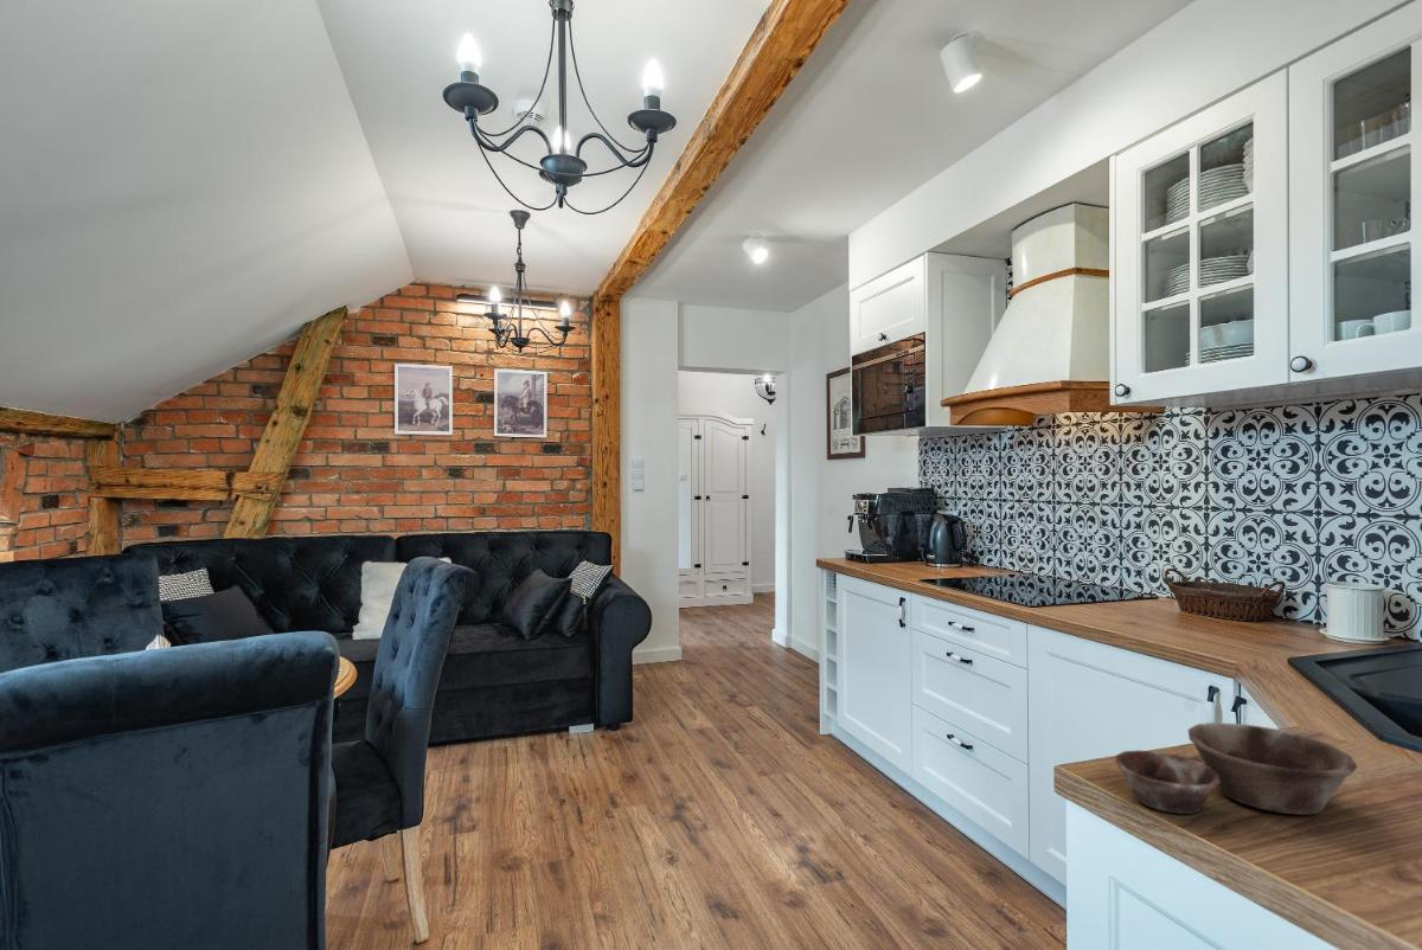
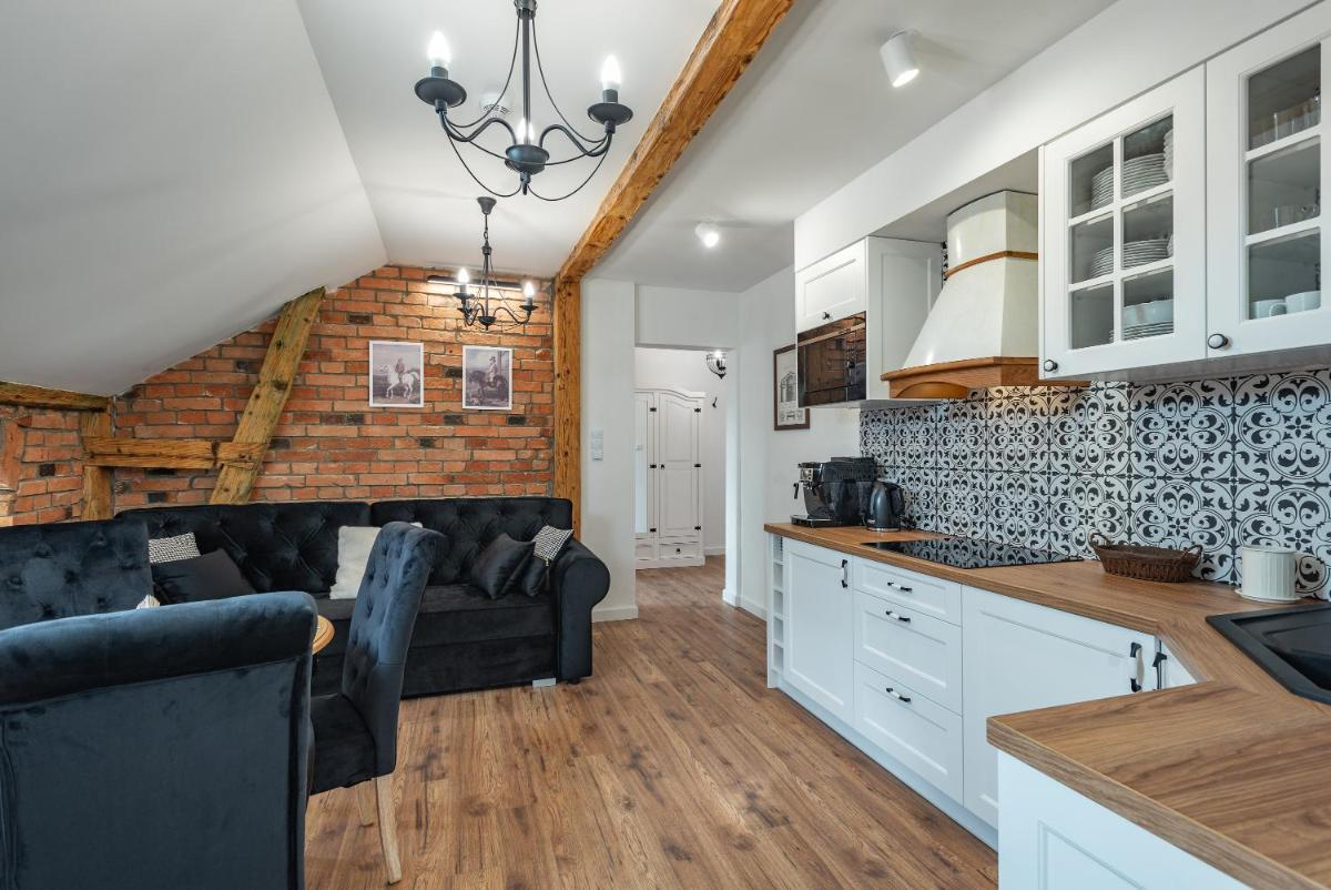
- bowl [1114,721,1358,816]
